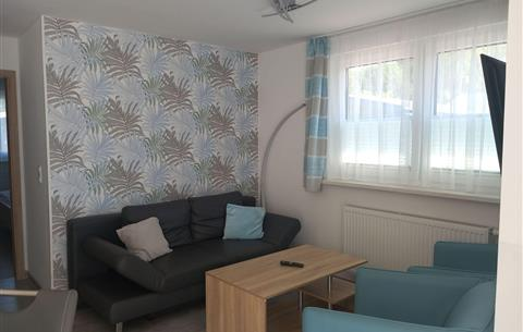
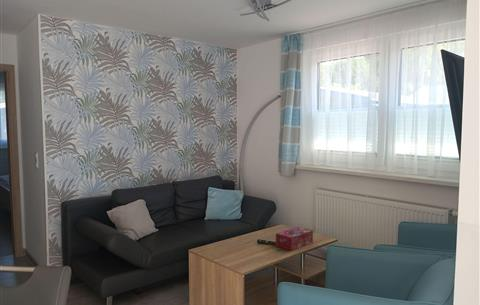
+ tissue box [275,226,314,251]
